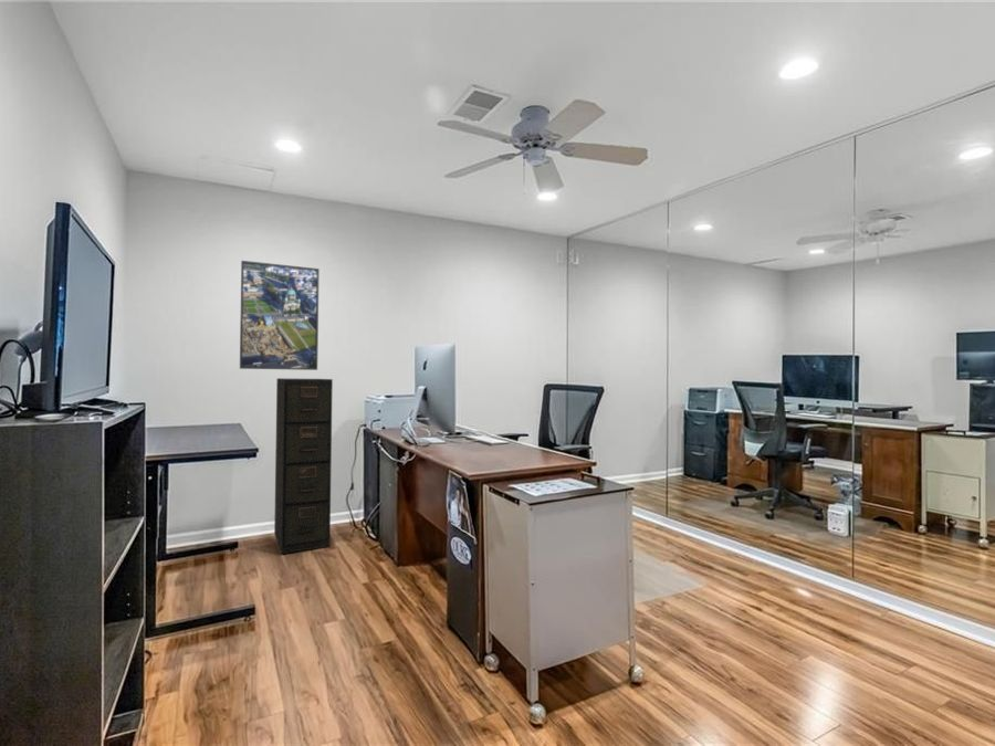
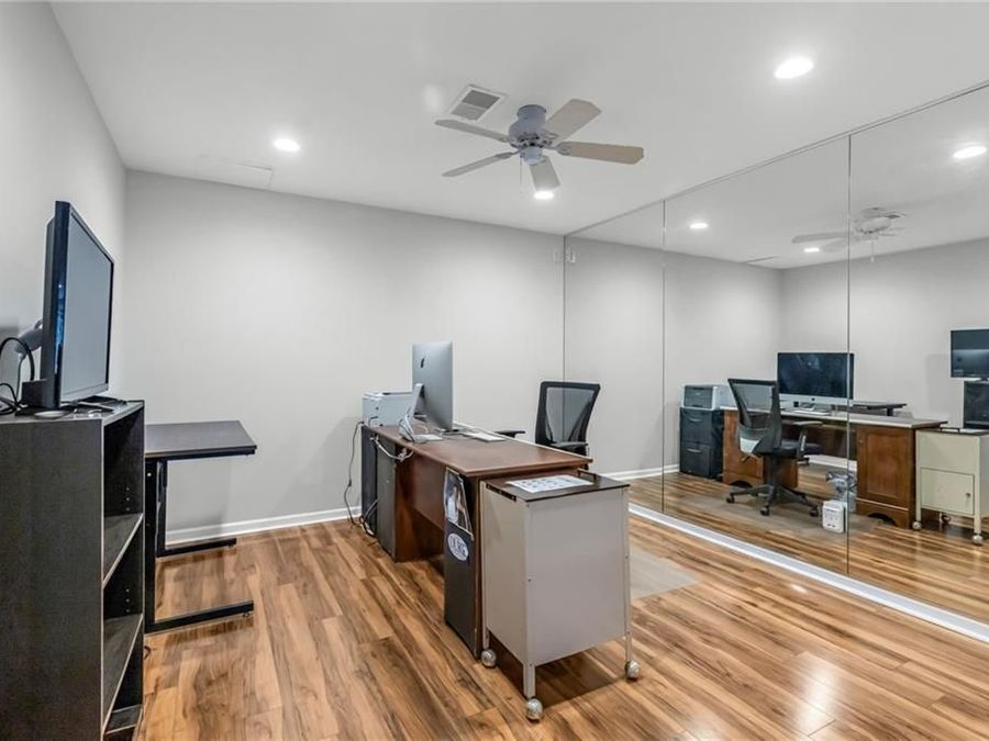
- filing cabinet [273,377,334,555]
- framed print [239,260,321,371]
